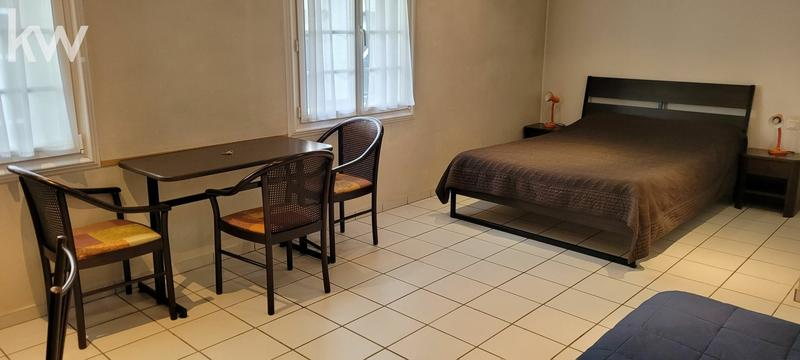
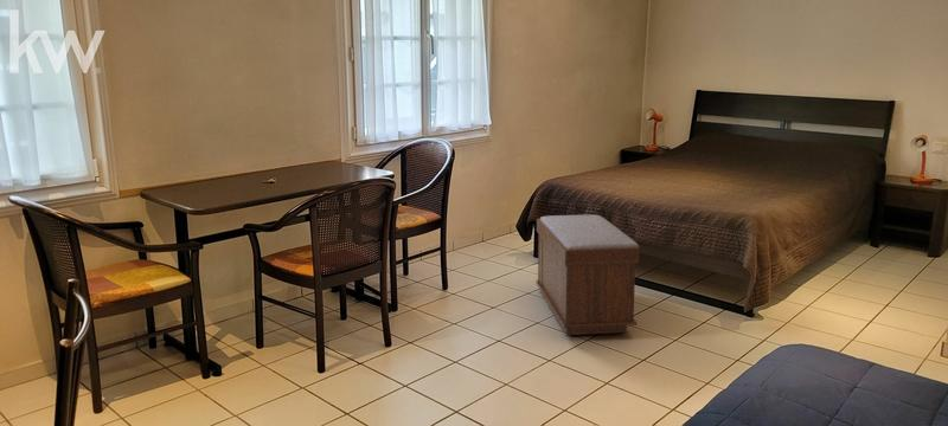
+ bench [534,214,640,336]
